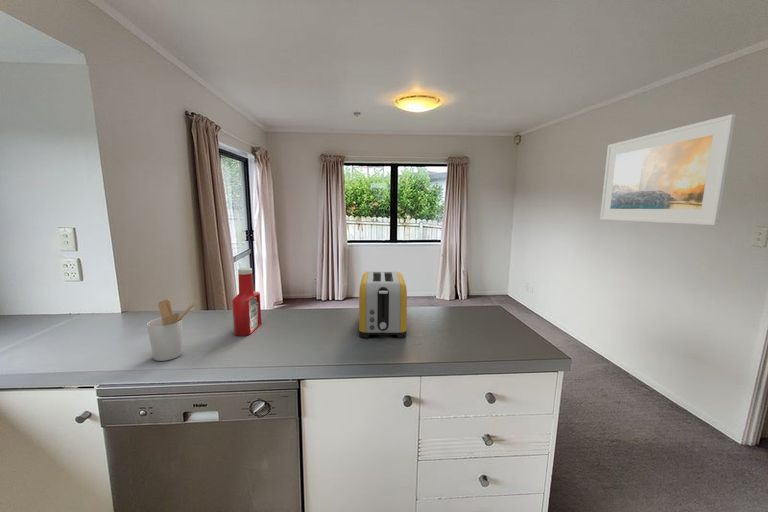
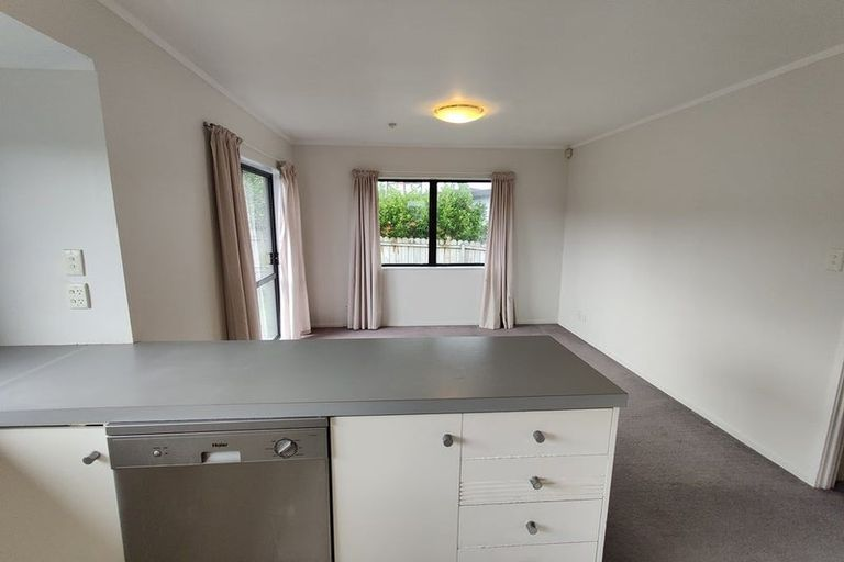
- toaster [358,270,408,339]
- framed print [599,113,737,226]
- utensil holder [146,299,198,362]
- soap bottle [231,267,262,337]
